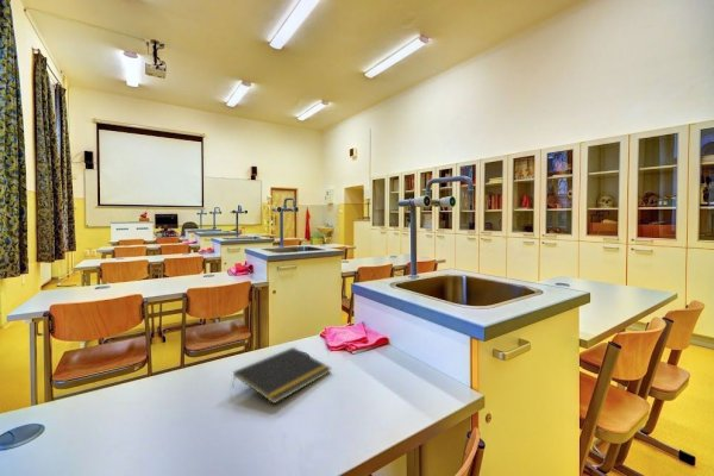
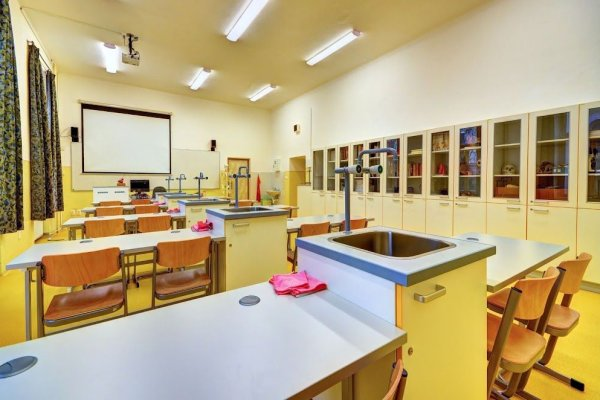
- notepad [231,346,332,405]
